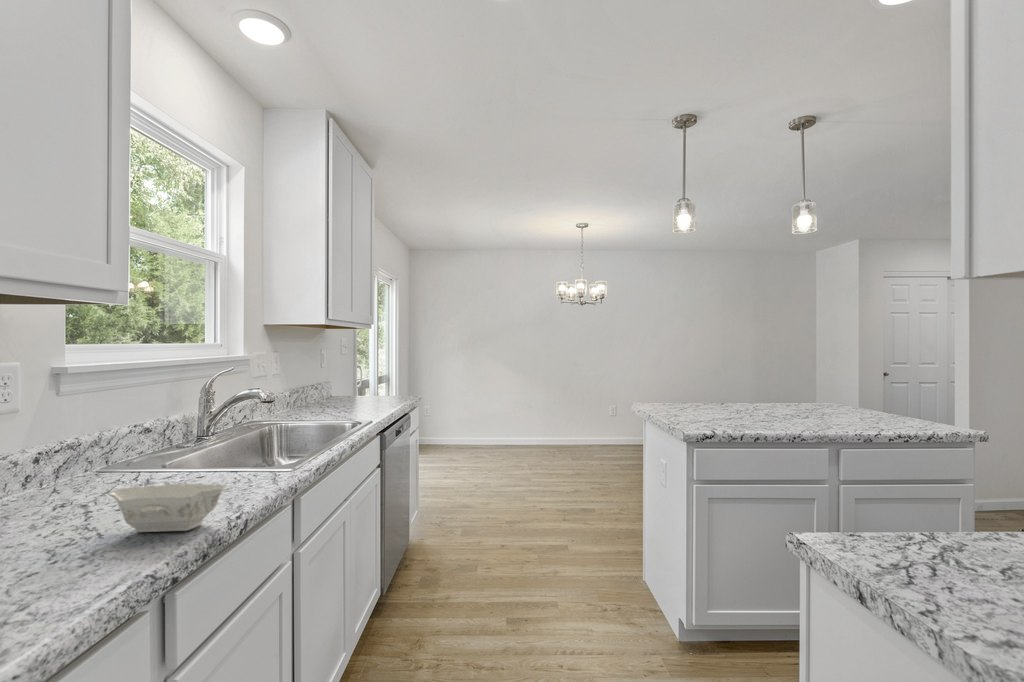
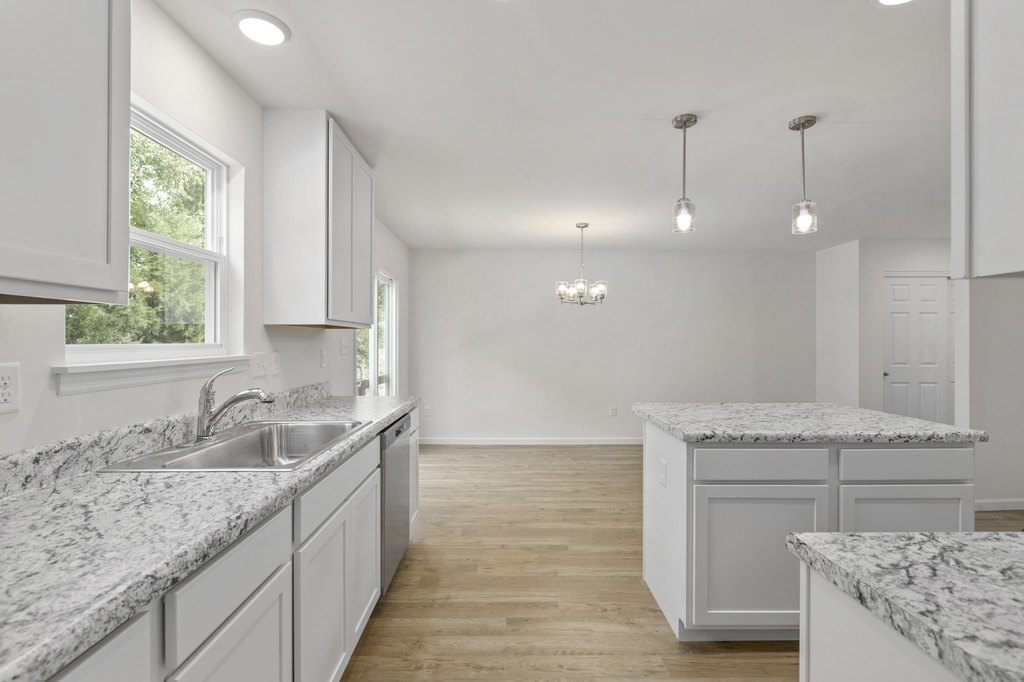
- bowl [108,482,228,533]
